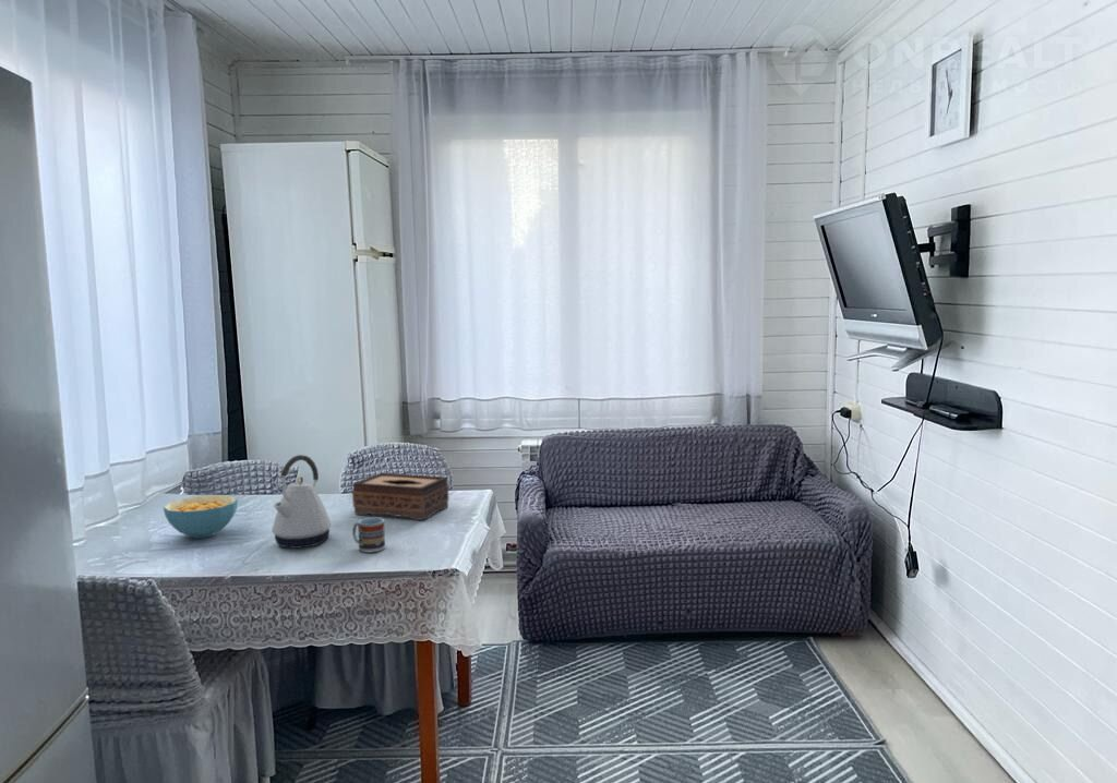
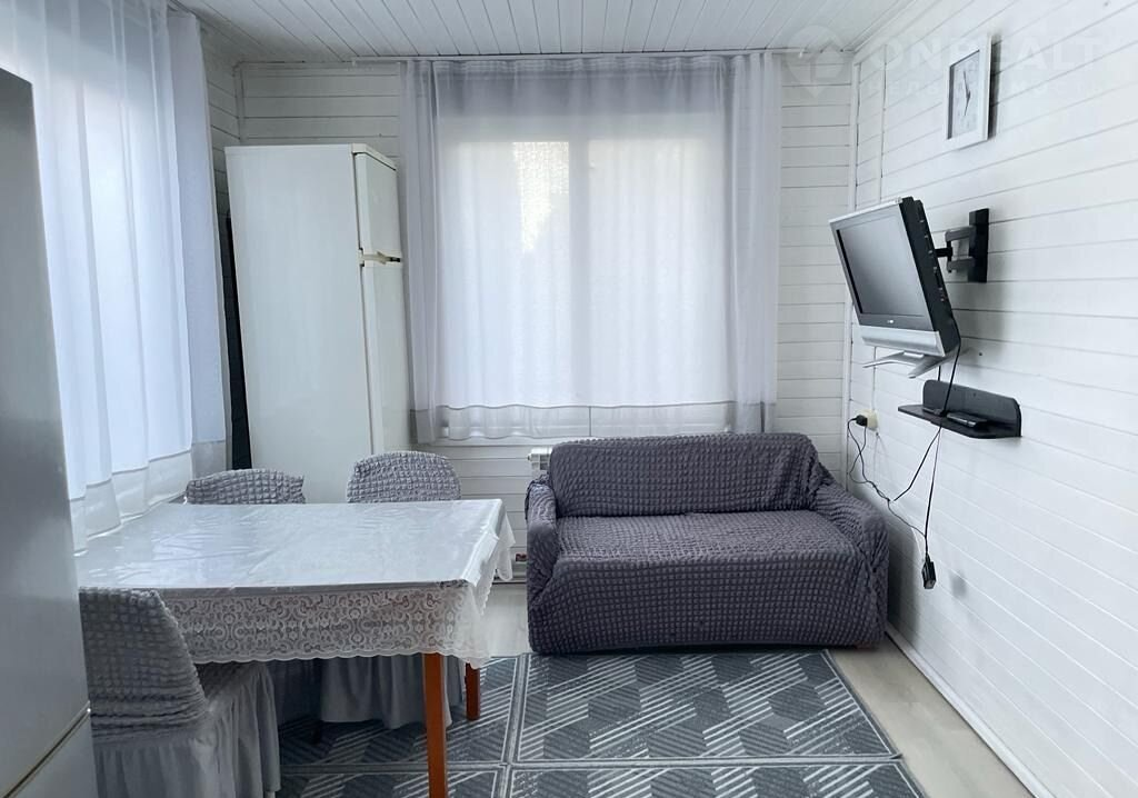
- tissue box [351,472,451,521]
- cup [351,516,386,554]
- cereal bowl [163,494,239,539]
- kettle [271,454,333,550]
